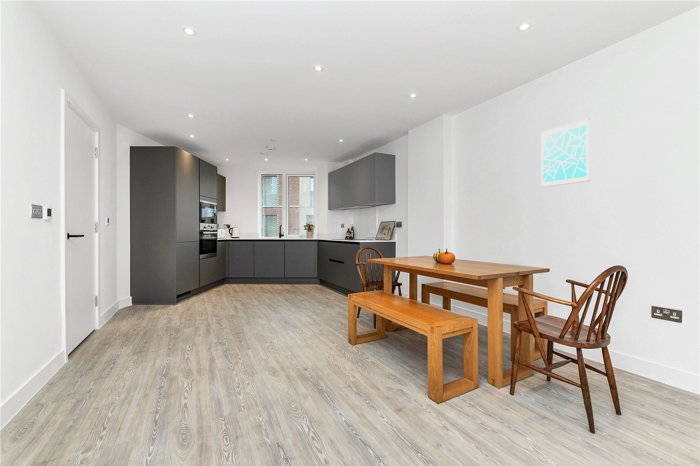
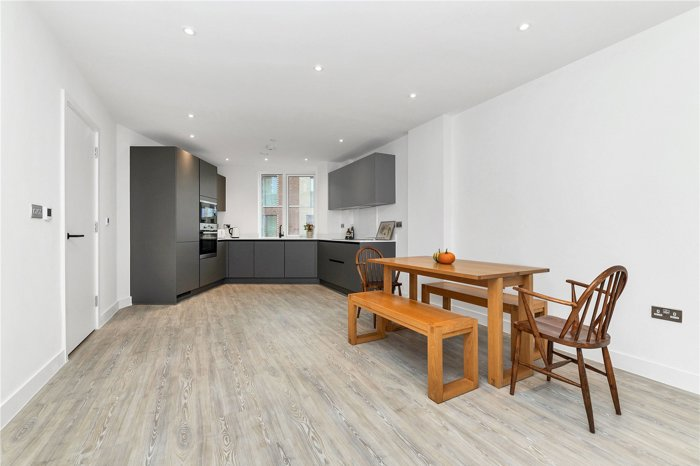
- wall art [540,118,590,188]
